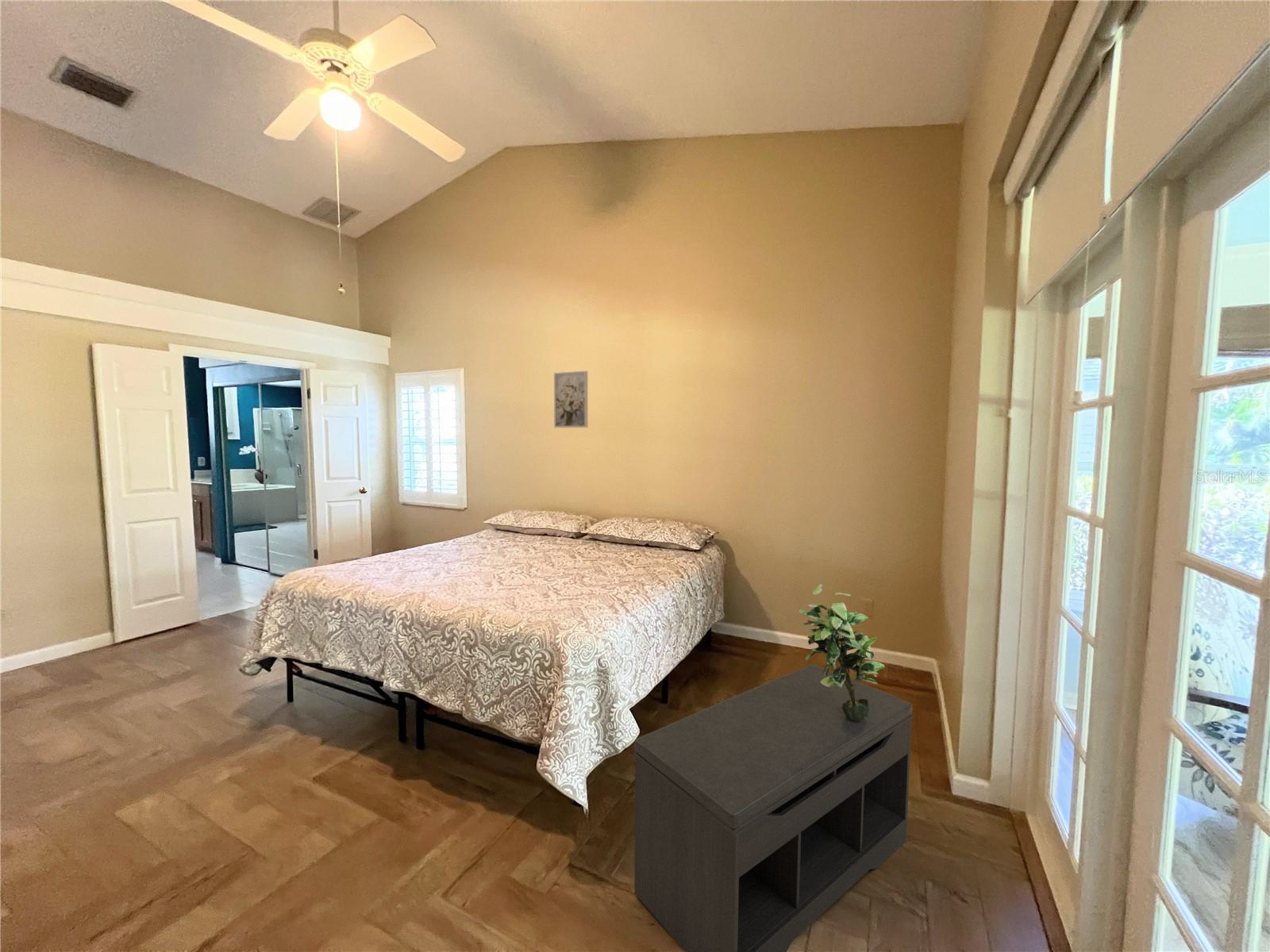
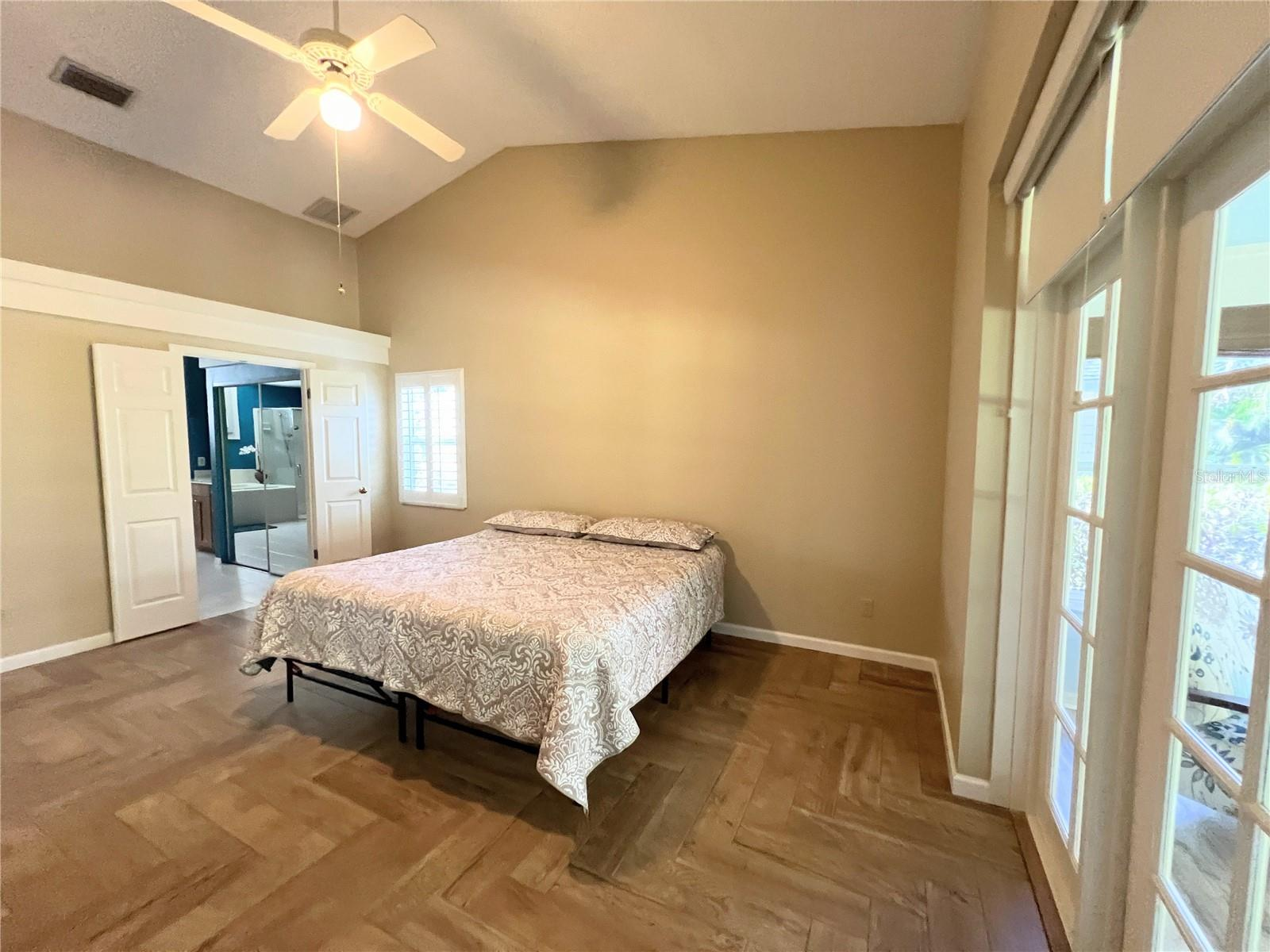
- wall art [553,370,588,428]
- bench [633,663,914,952]
- potted plant [798,583,885,720]
